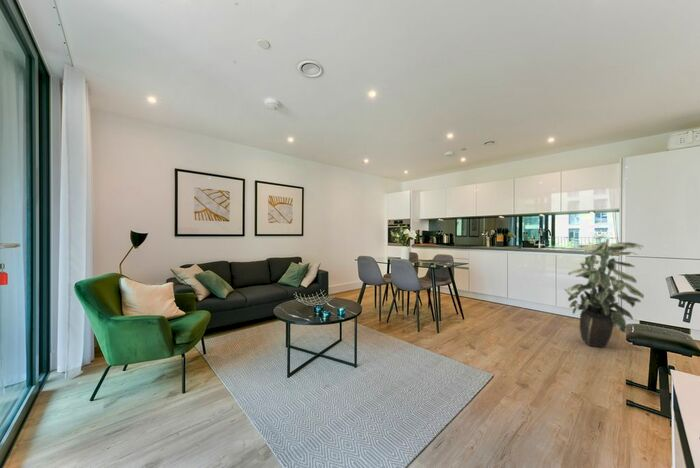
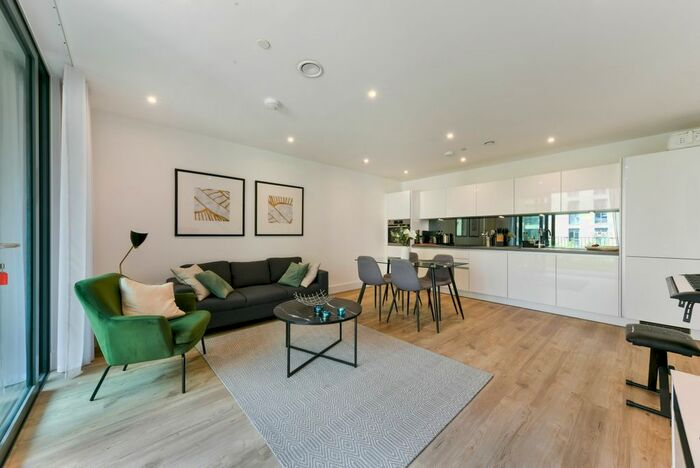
- indoor plant [564,235,645,349]
